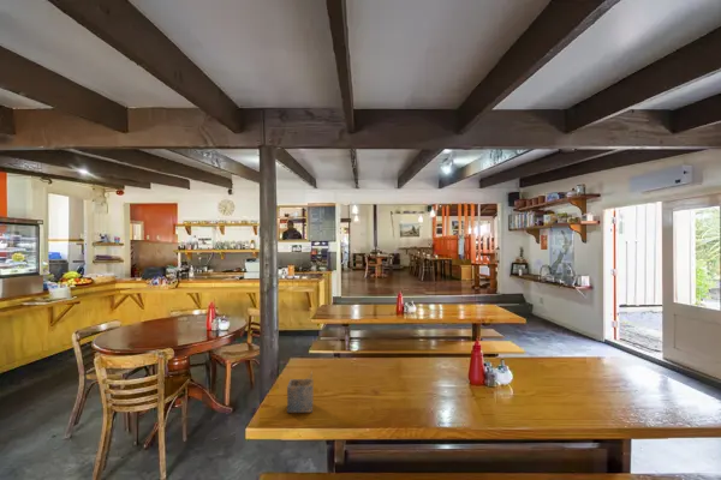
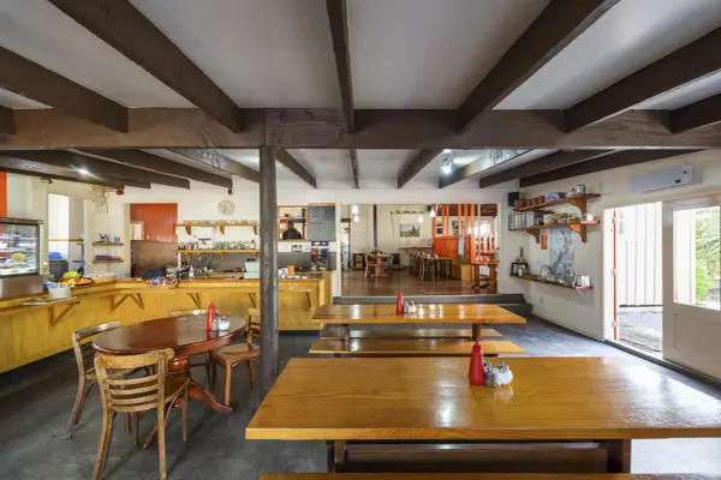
- napkin holder [286,370,314,414]
